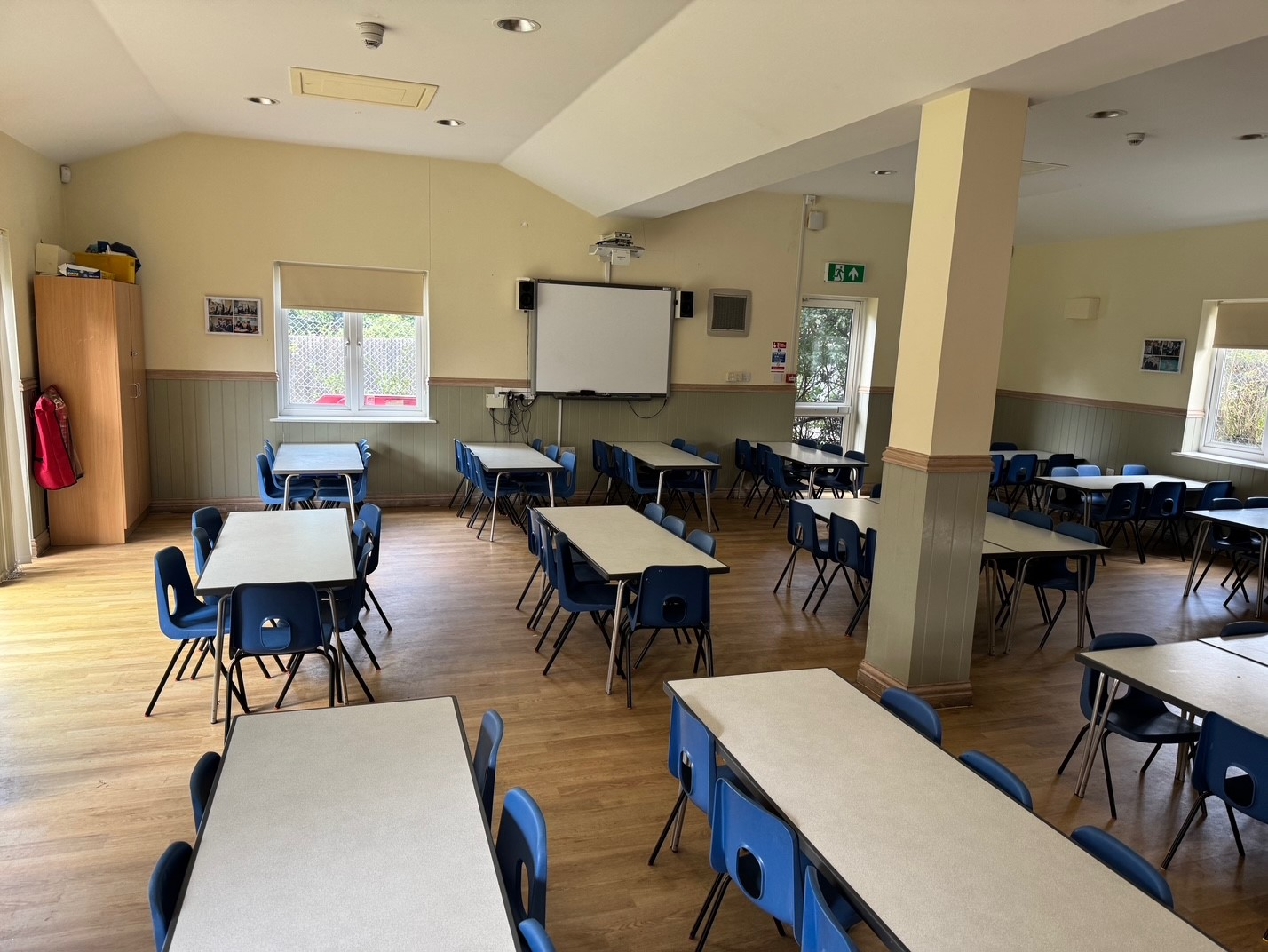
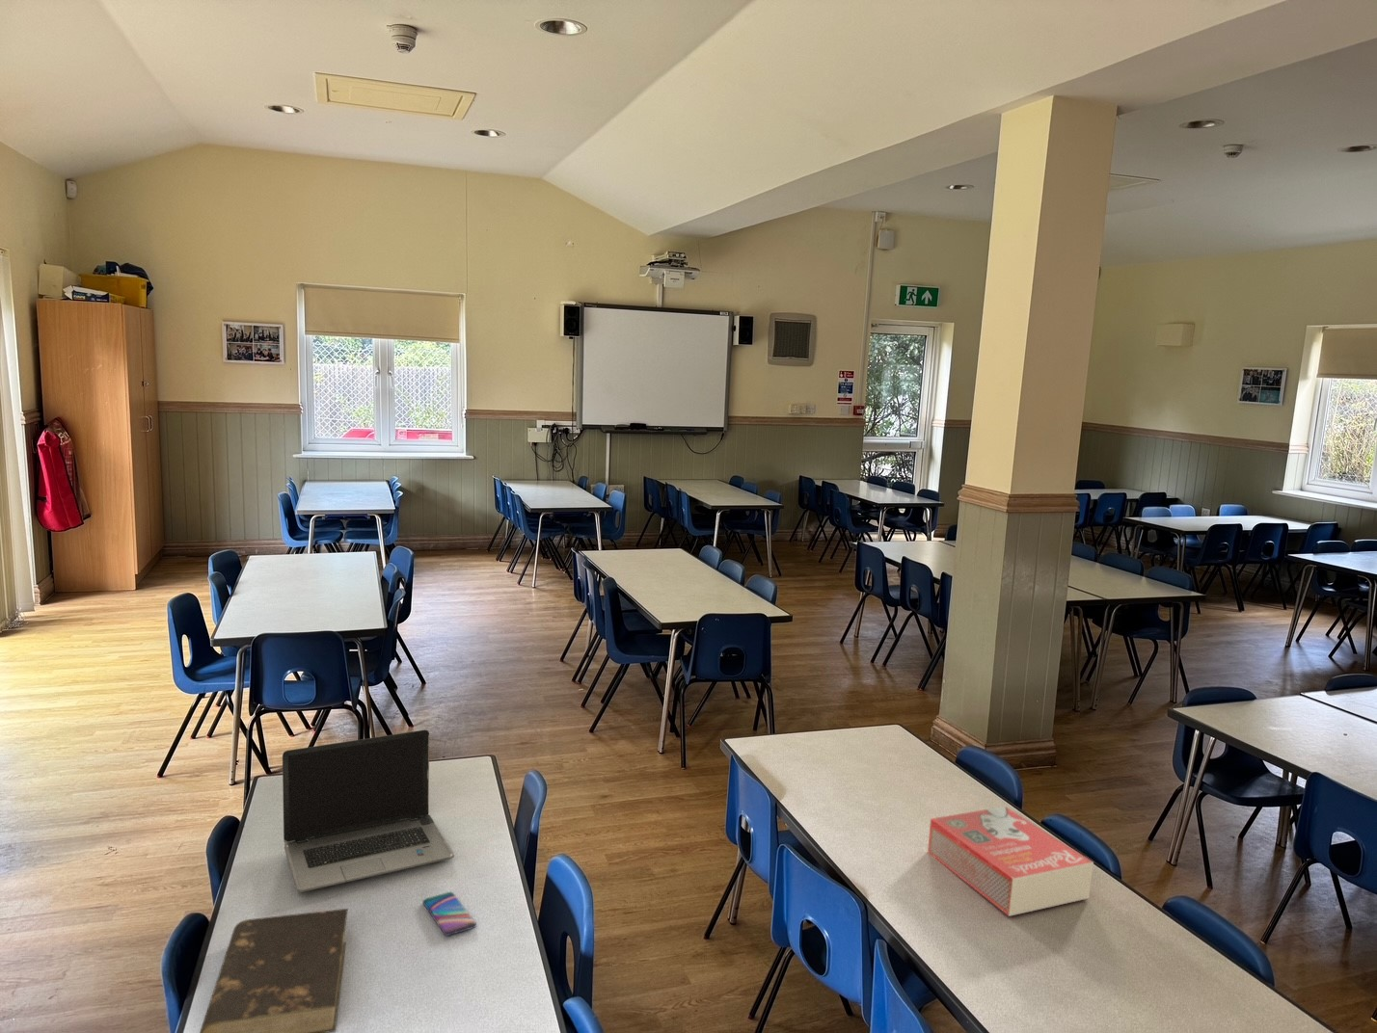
+ laptop computer [281,729,455,893]
+ book [199,908,349,1033]
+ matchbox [926,805,1095,917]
+ smartphone [421,891,478,936]
